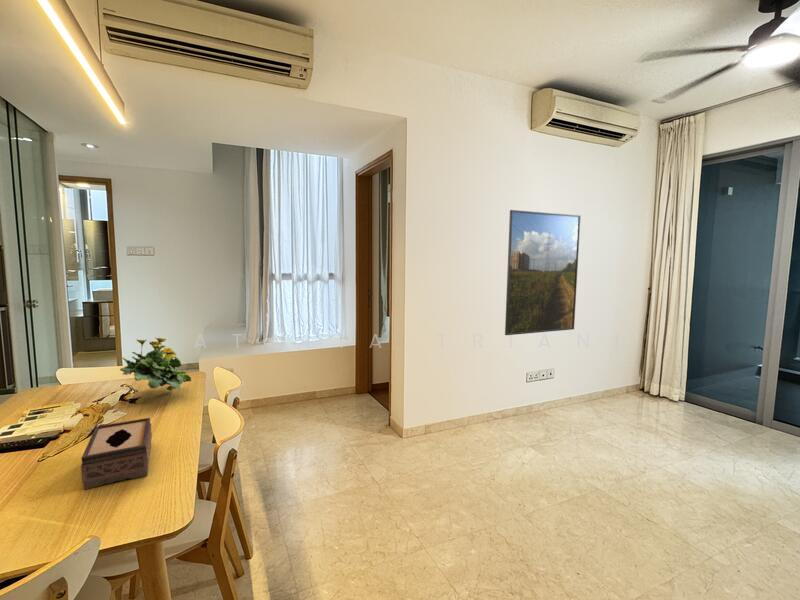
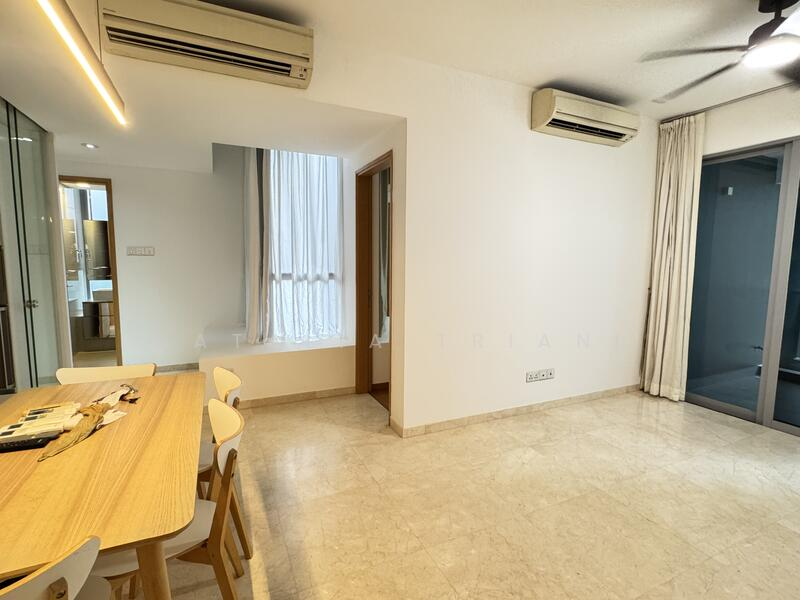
- tissue box [80,417,153,491]
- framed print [504,209,582,336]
- flowering plant [119,336,192,392]
